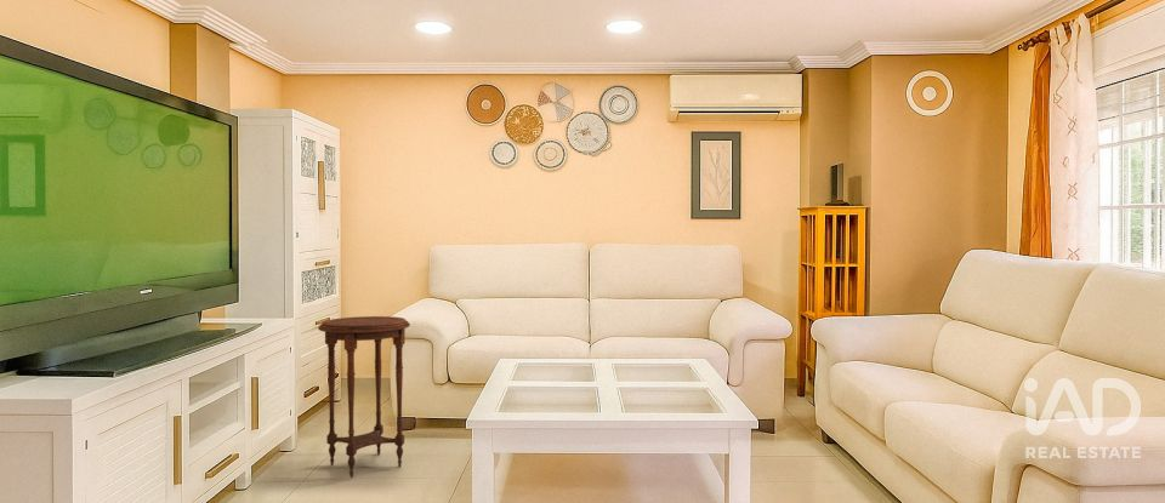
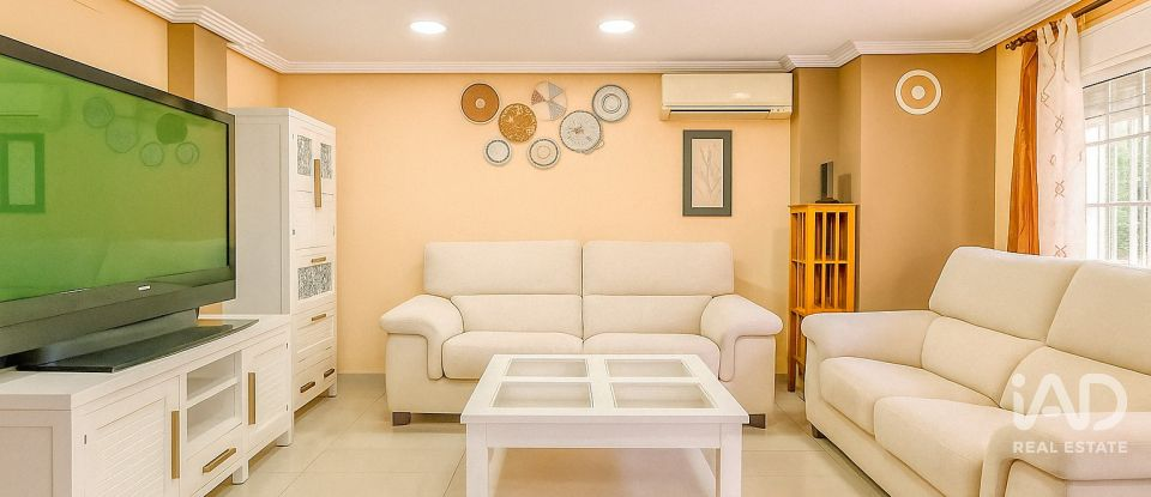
- side table [317,315,411,479]
